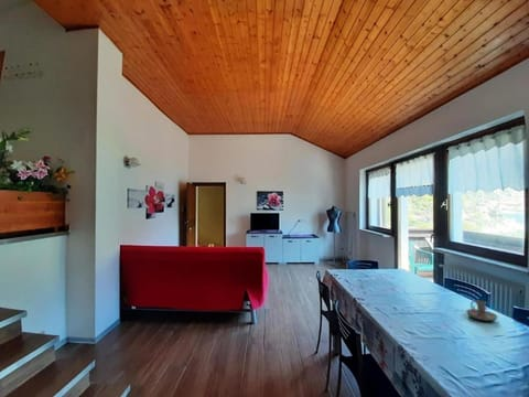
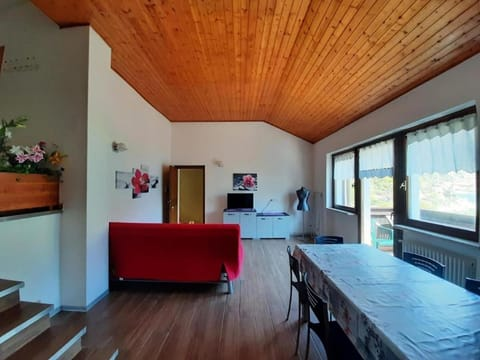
- candle holder [465,299,498,322]
